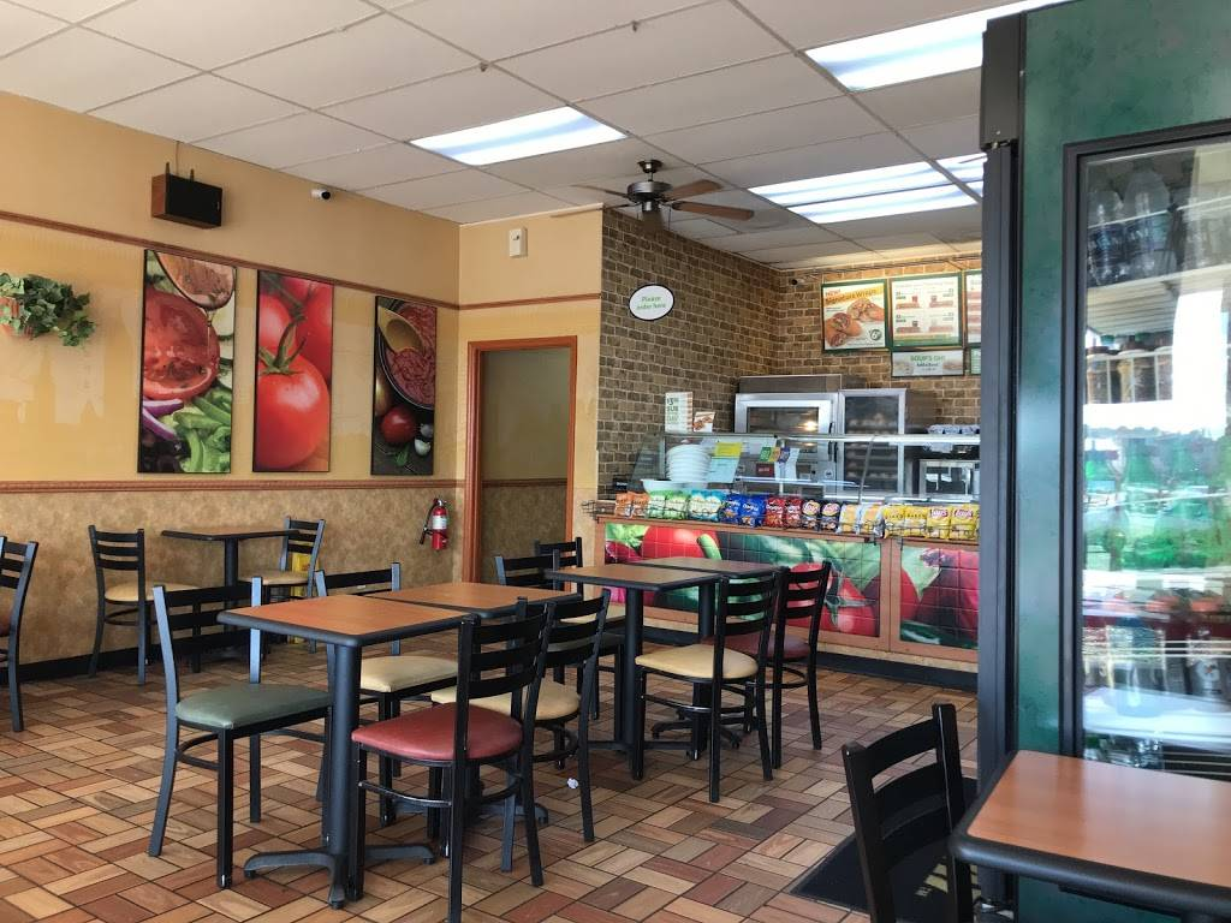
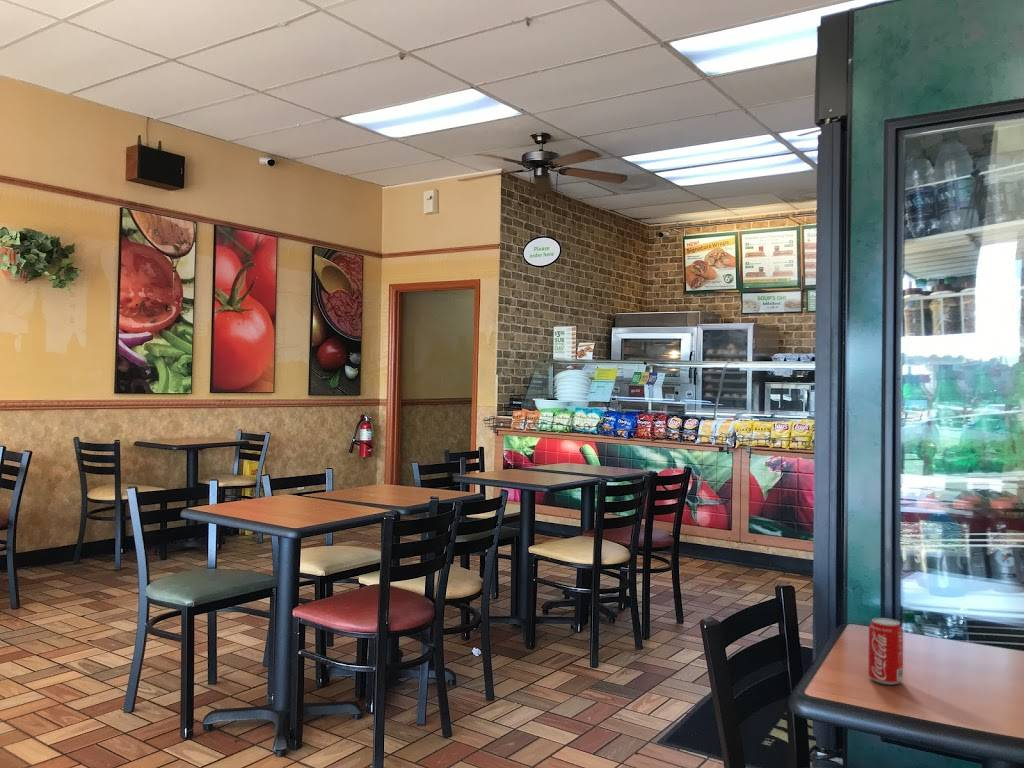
+ beverage can [867,617,904,685]
